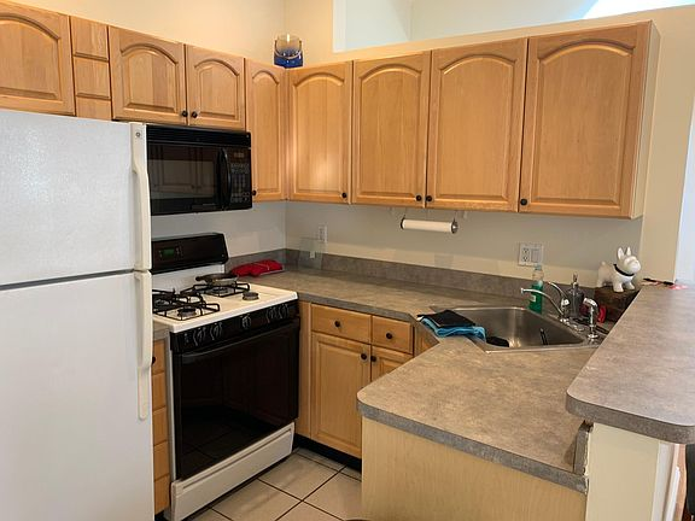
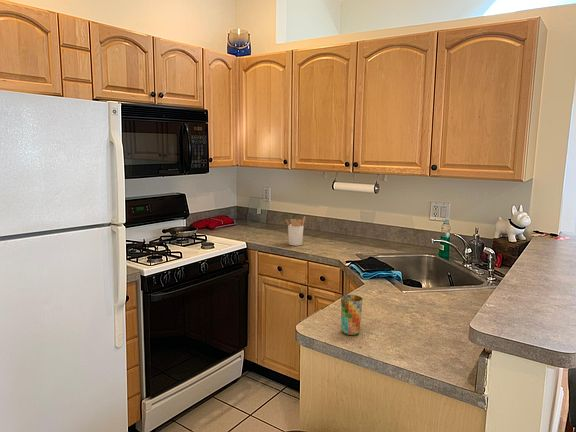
+ cup [340,294,364,336]
+ utensil holder [284,215,306,247]
